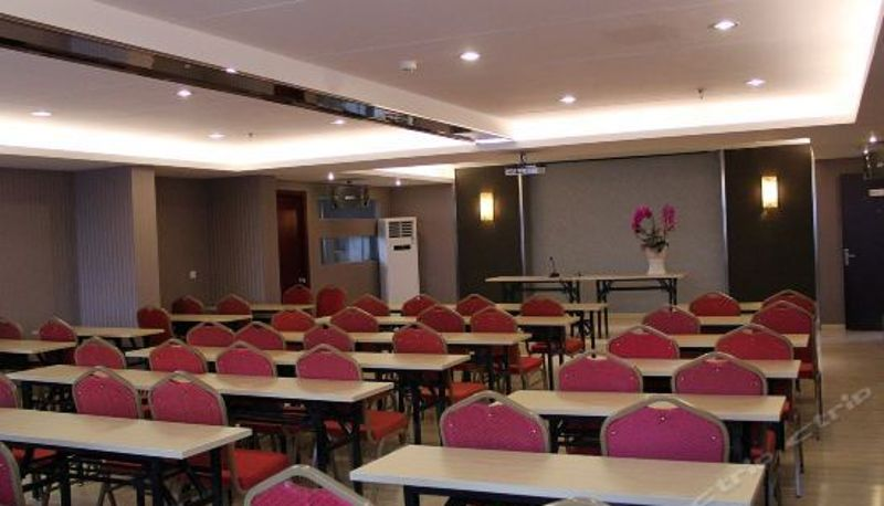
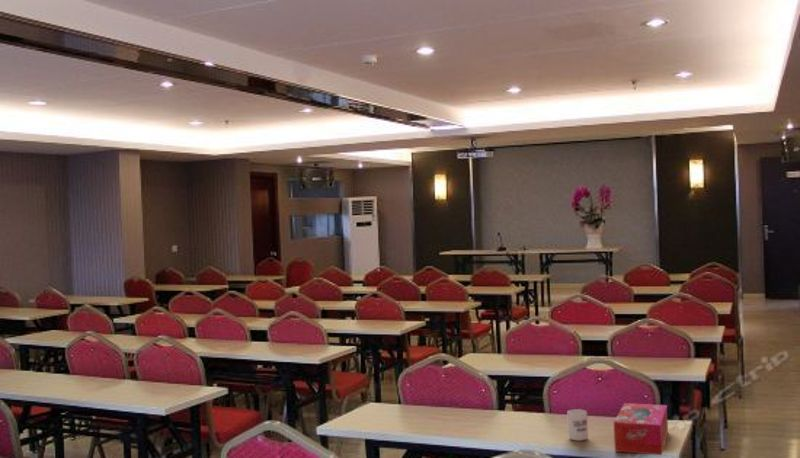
+ tissue box [613,402,669,456]
+ cup [567,408,589,442]
